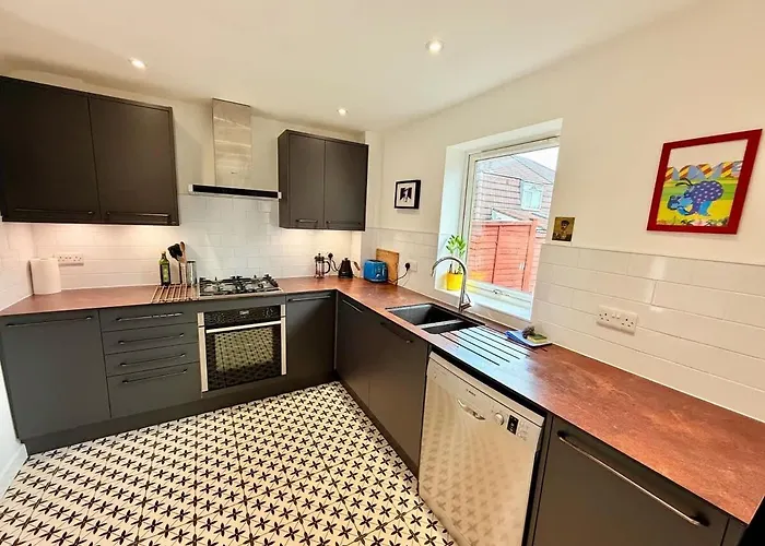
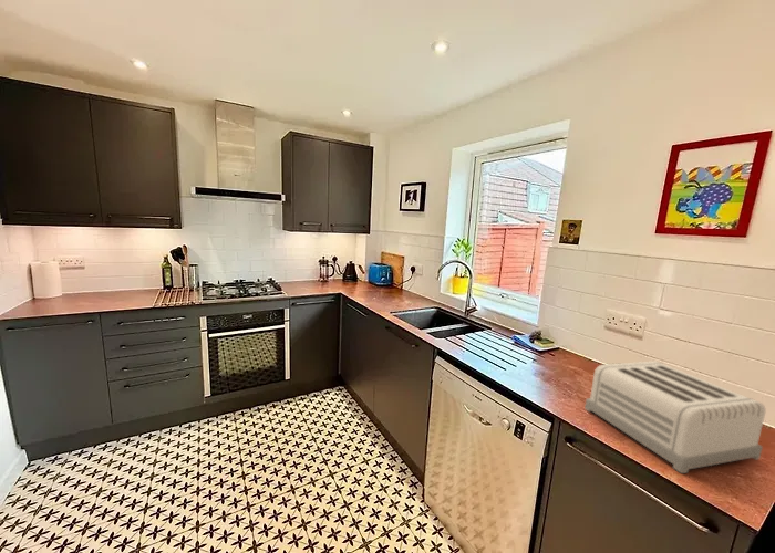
+ toaster [583,361,767,474]
